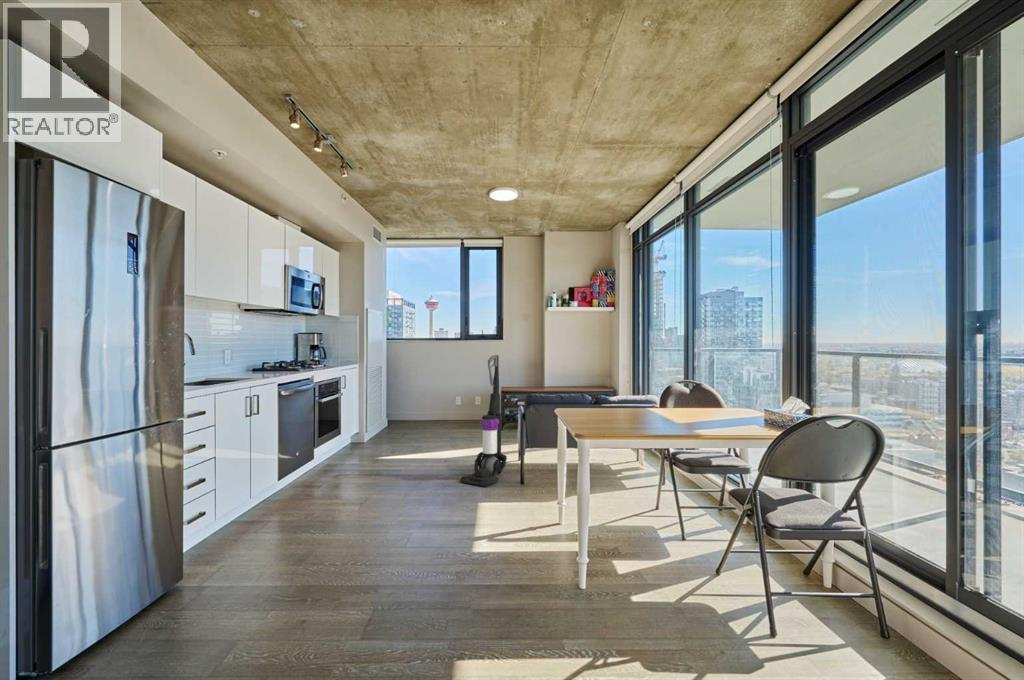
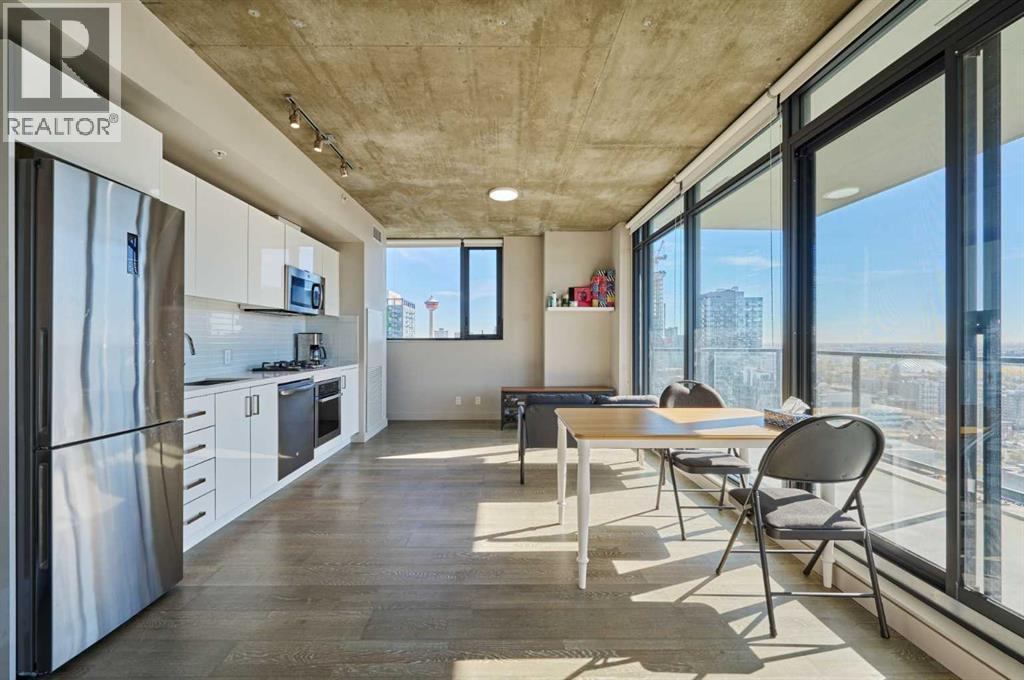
- vacuum cleaner [459,354,508,488]
